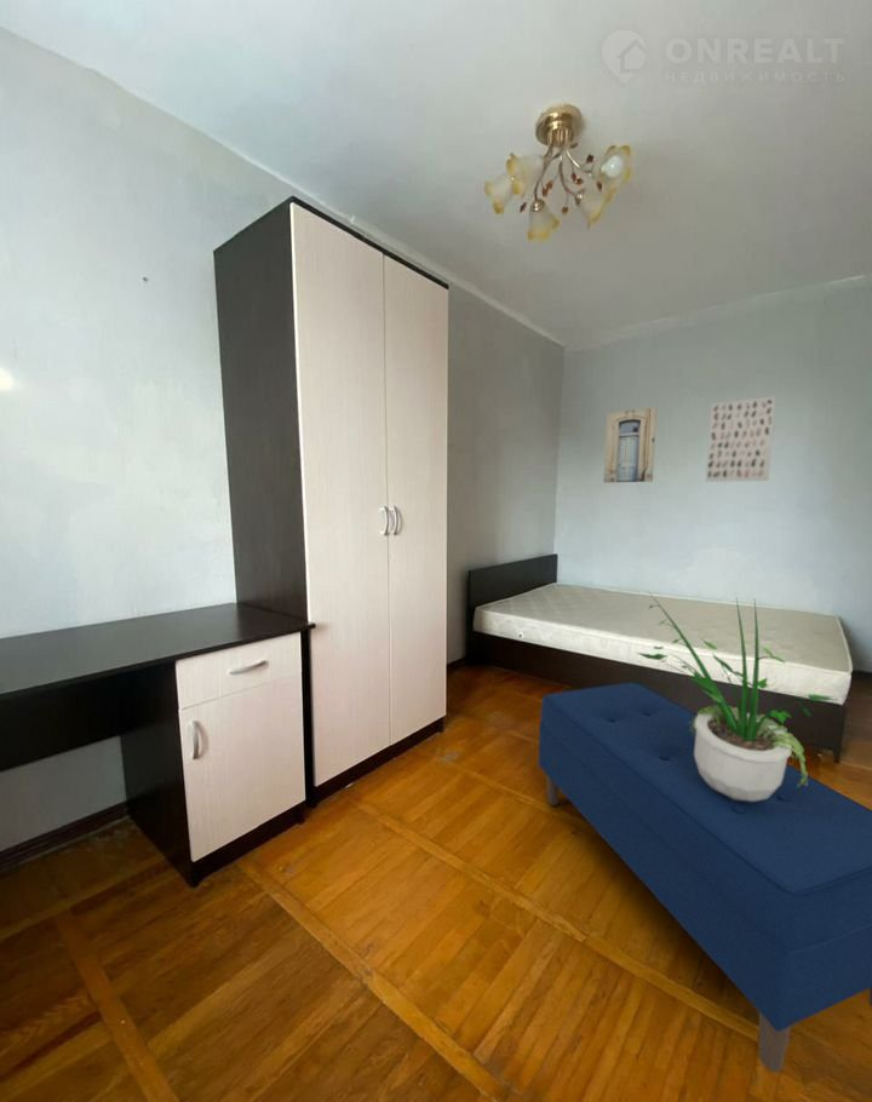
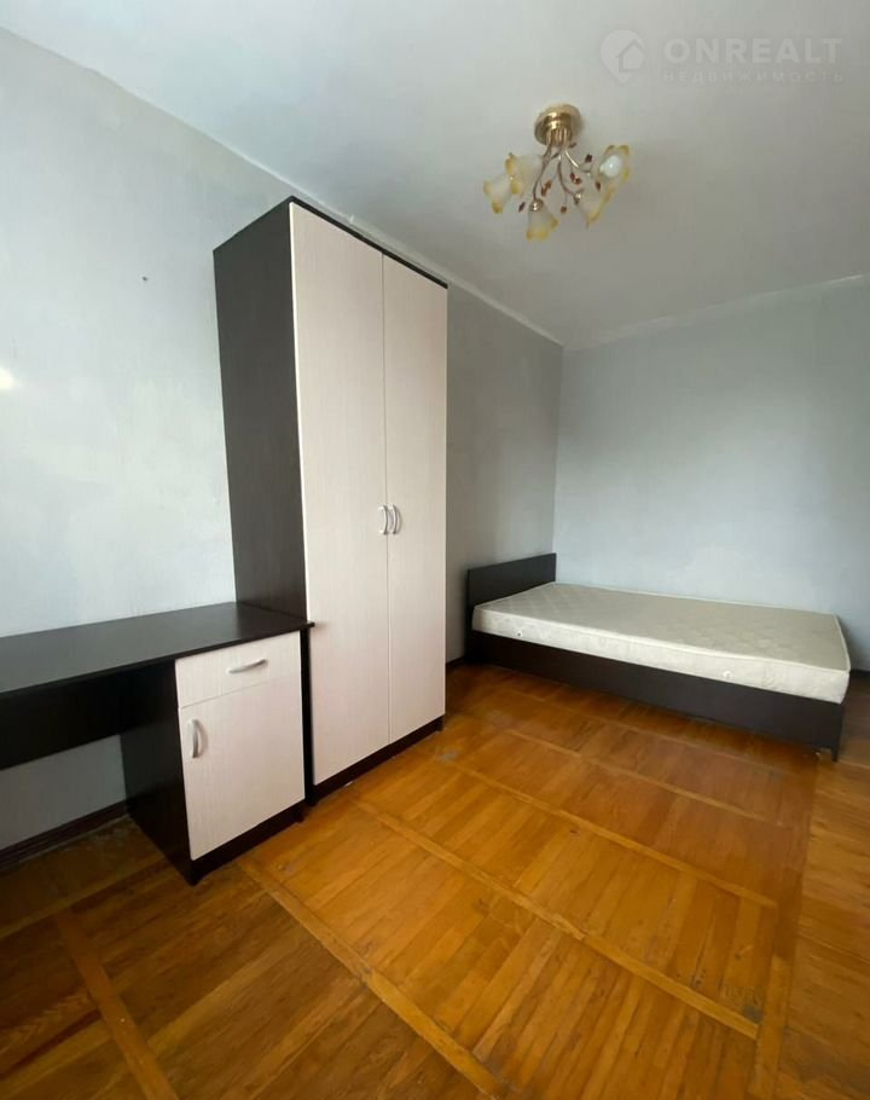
- bench [538,681,872,1074]
- wall art [705,395,778,483]
- wall art [602,407,658,483]
- potted plant [636,589,837,802]
